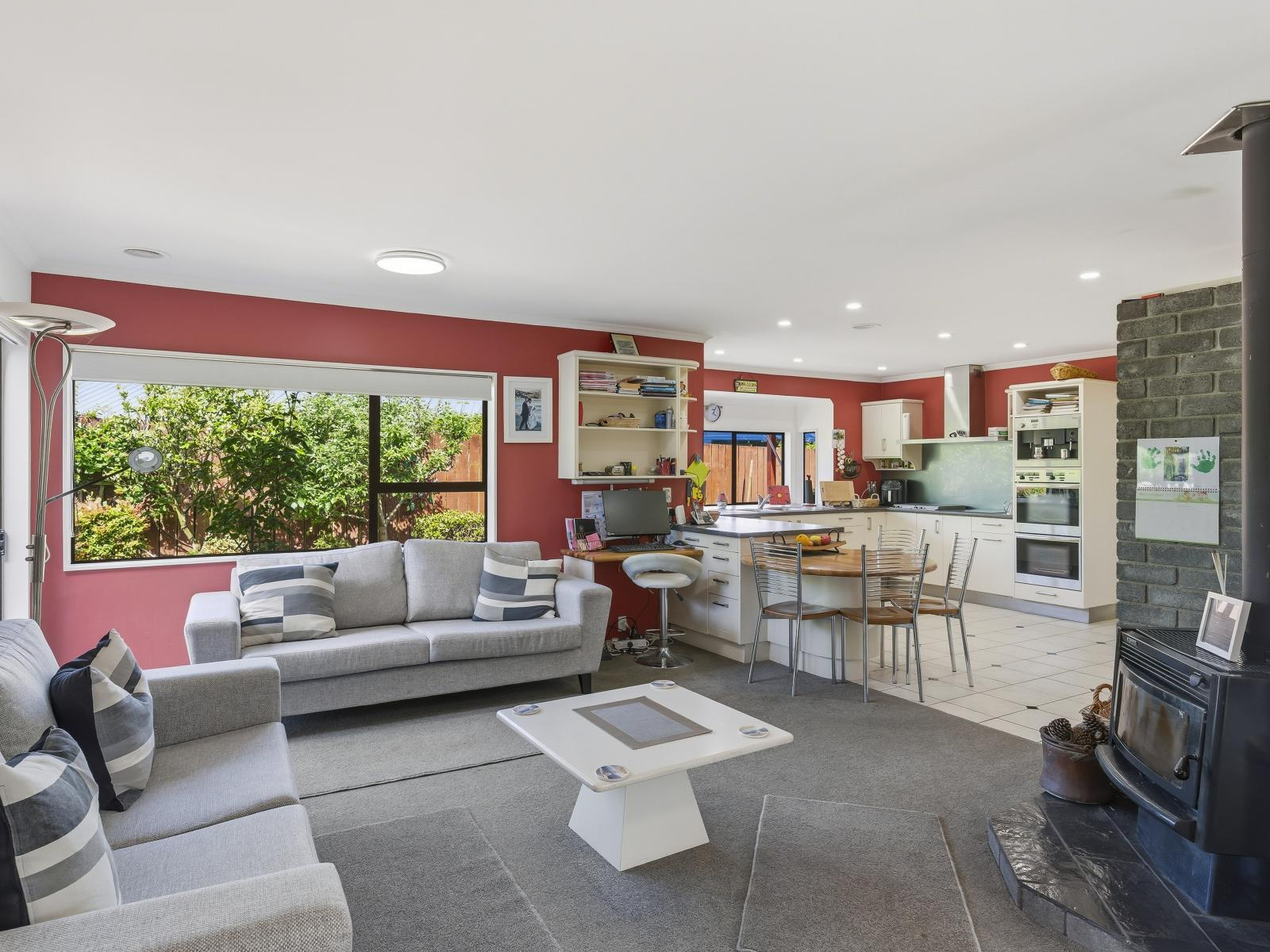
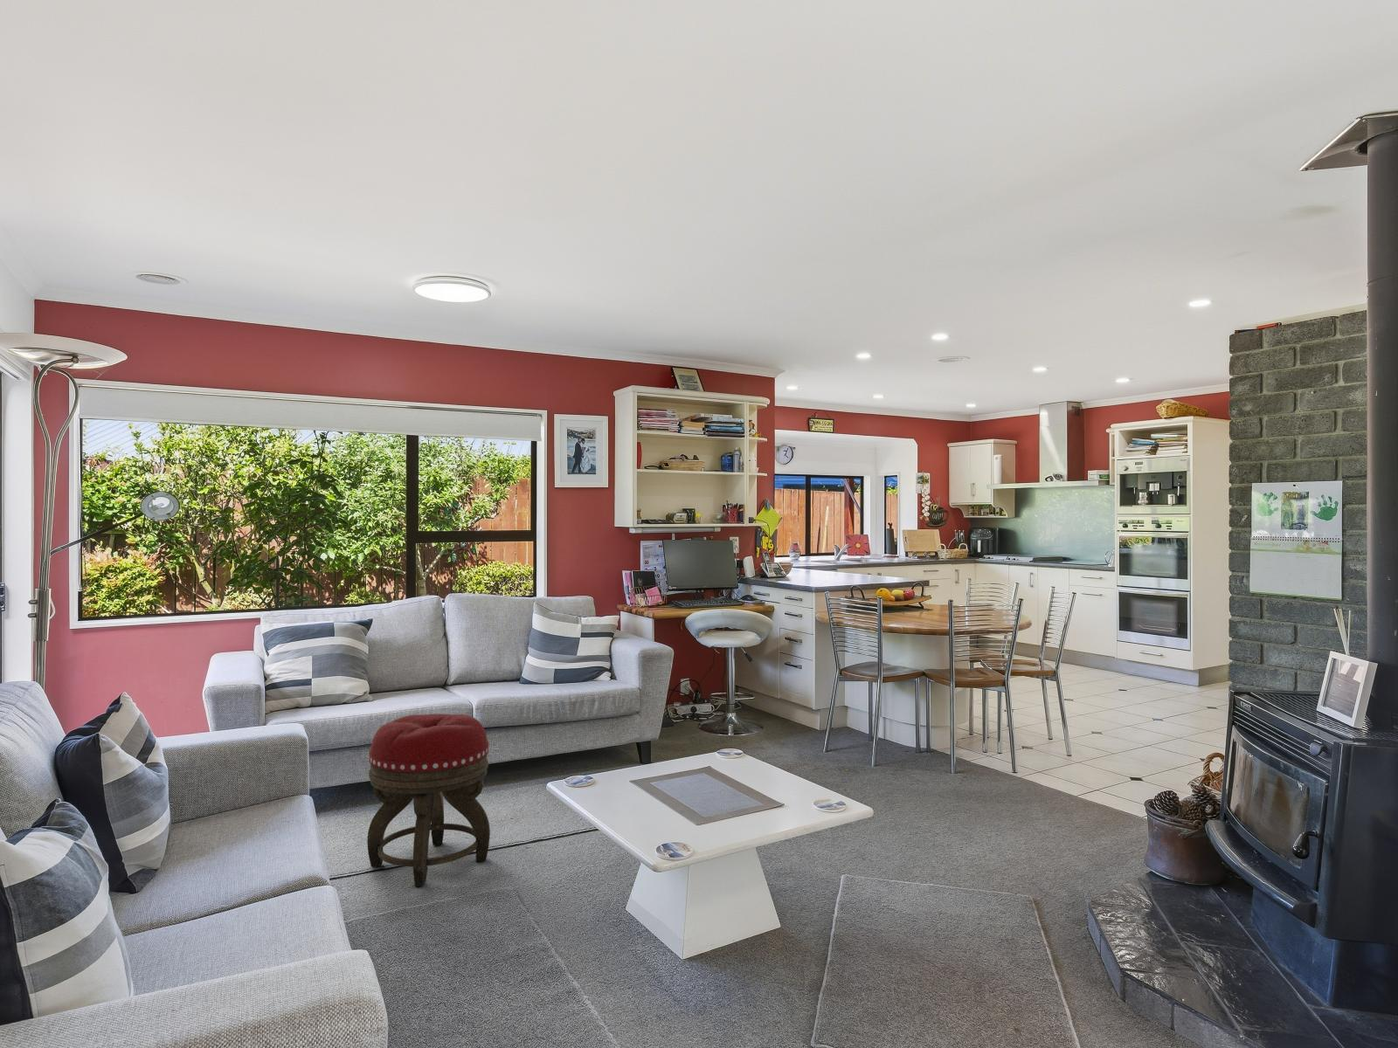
+ footstool [367,712,491,887]
